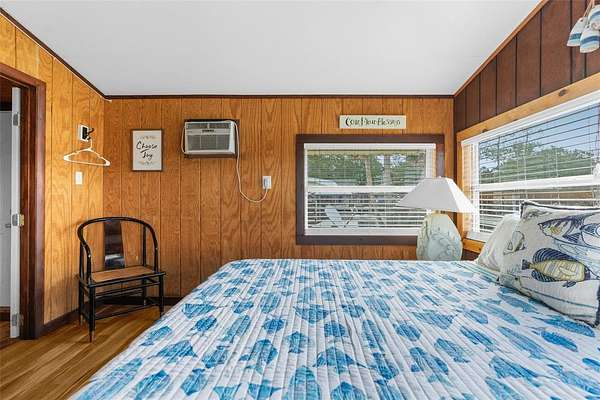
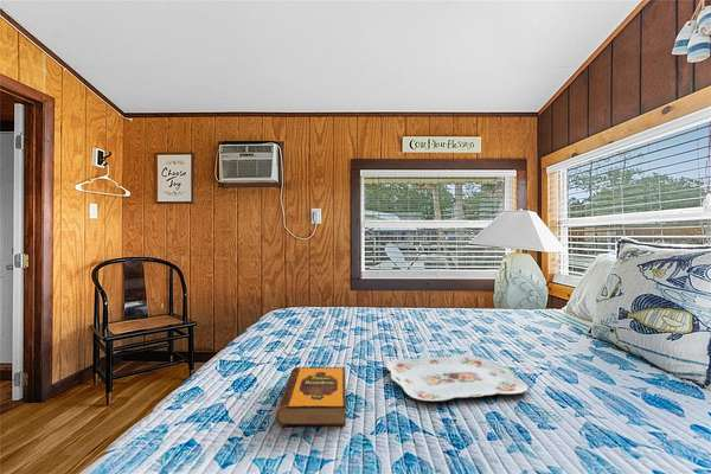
+ hardback book [275,366,347,428]
+ serving tray [385,353,530,403]
